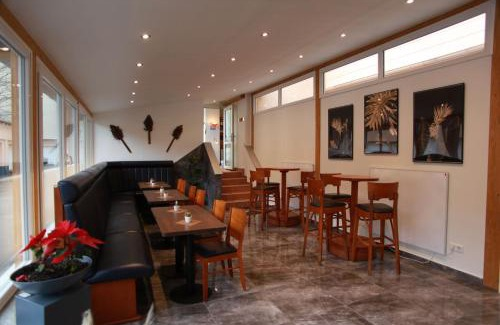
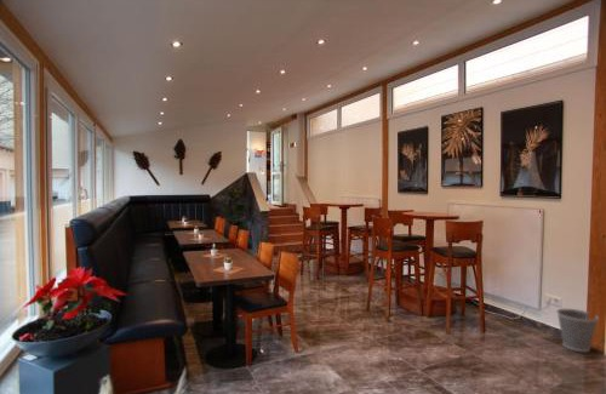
+ wastebasket [555,308,600,353]
